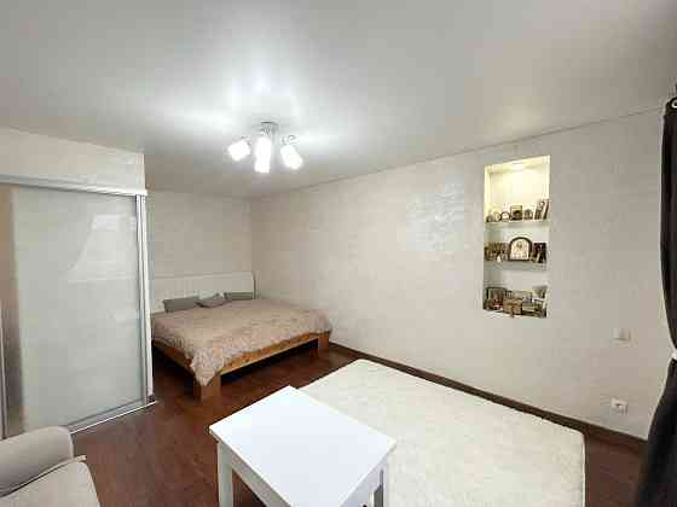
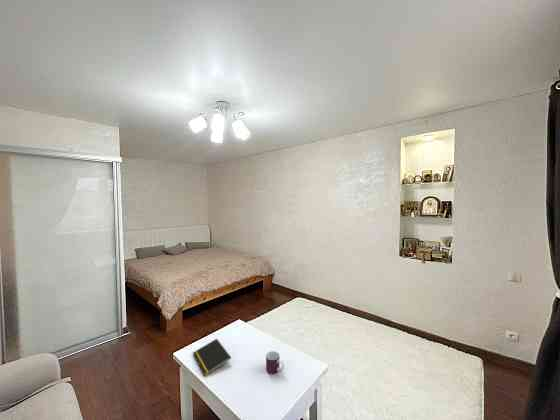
+ notepad [192,338,232,377]
+ mug [265,350,285,375]
